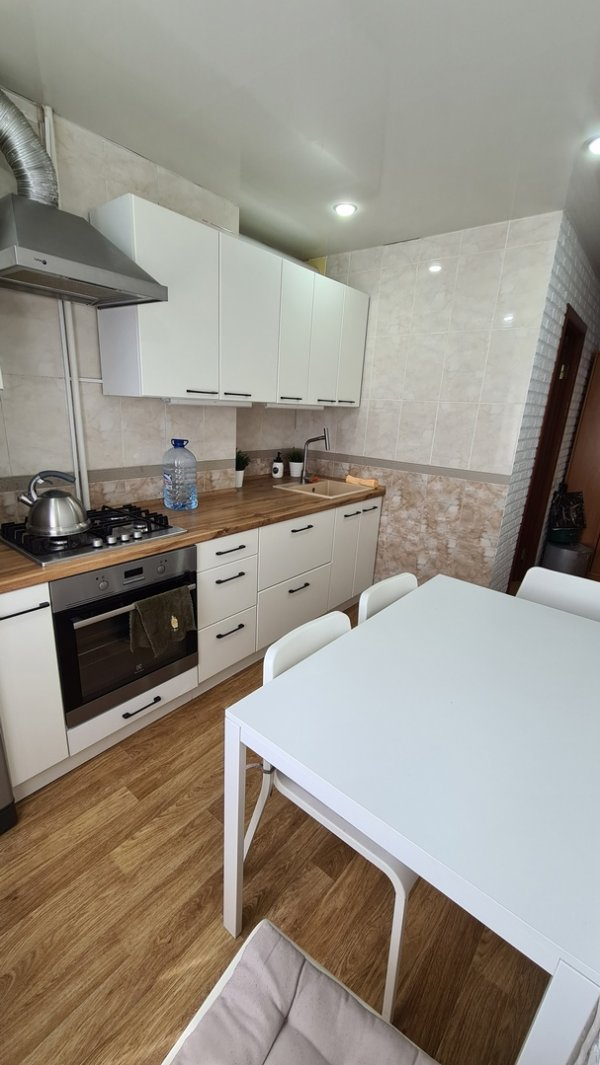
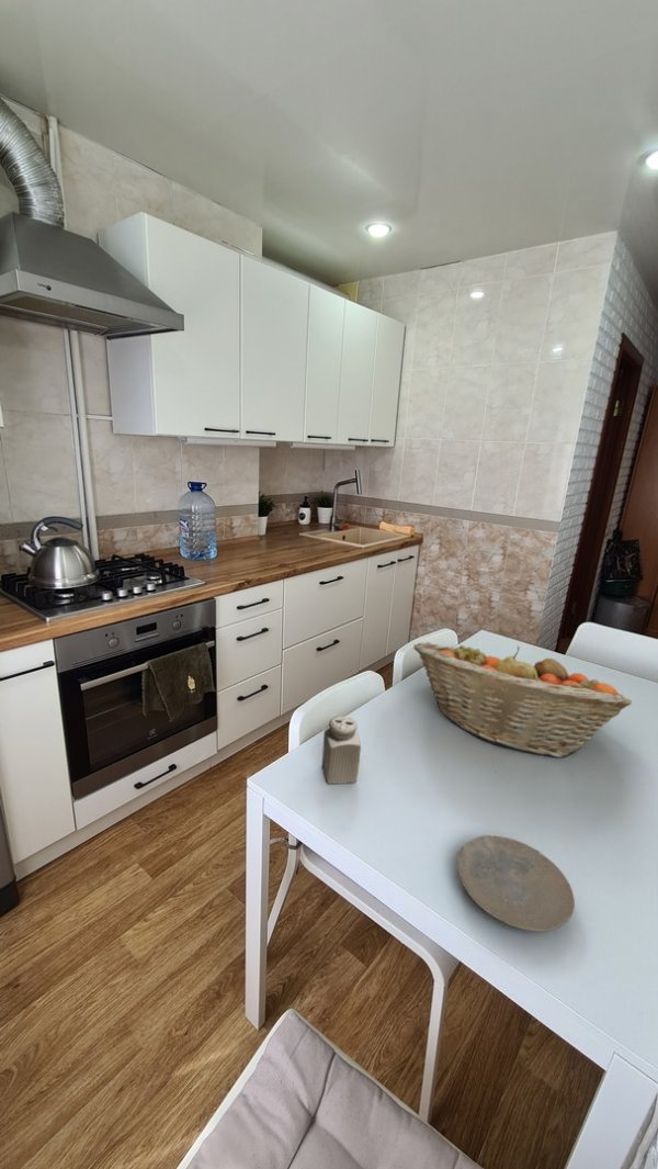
+ salt shaker [321,715,362,785]
+ fruit basket [412,641,633,758]
+ plate [456,834,576,933]
